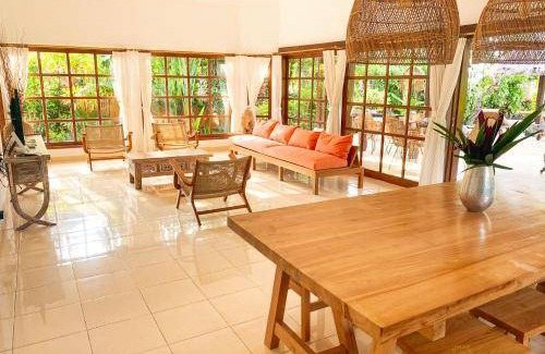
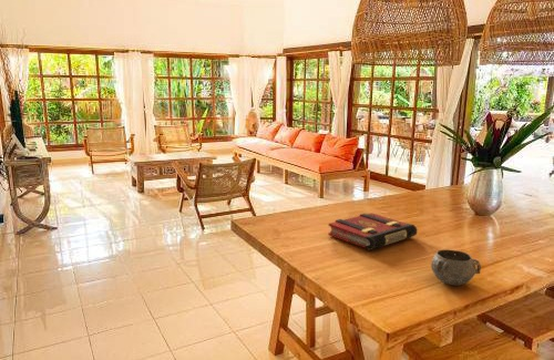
+ book [327,212,419,251]
+ decorative bowl [430,248,482,287]
